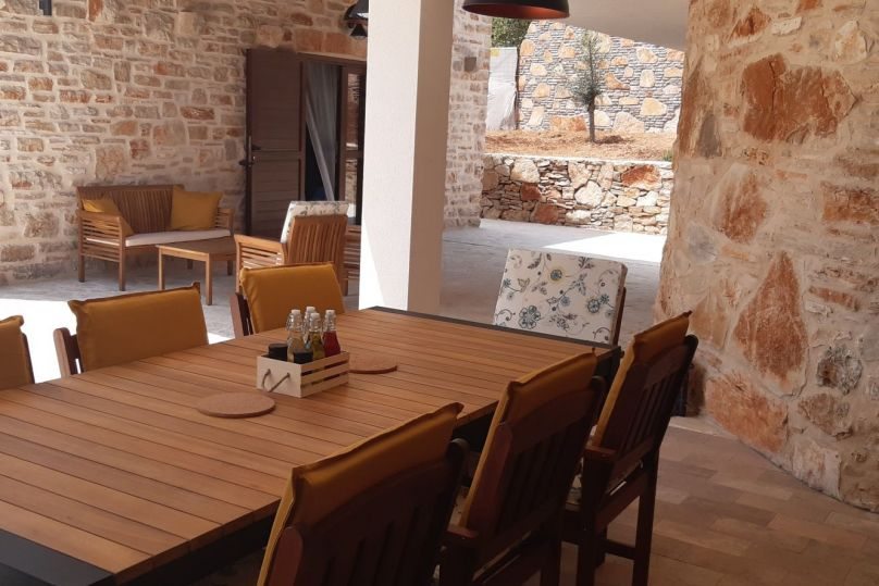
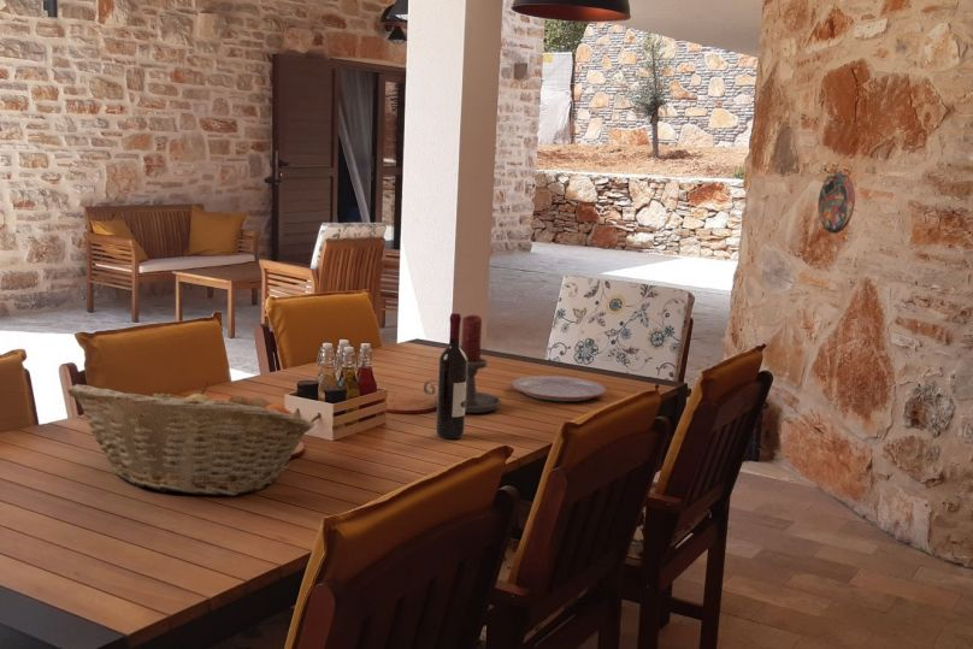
+ wine bottle [435,312,467,441]
+ candle holder [423,314,502,414]
+ plate [511,374,608,402]
+ fruit basket [66,380,316,497]
+ decorative plate [818,170,856,235]
